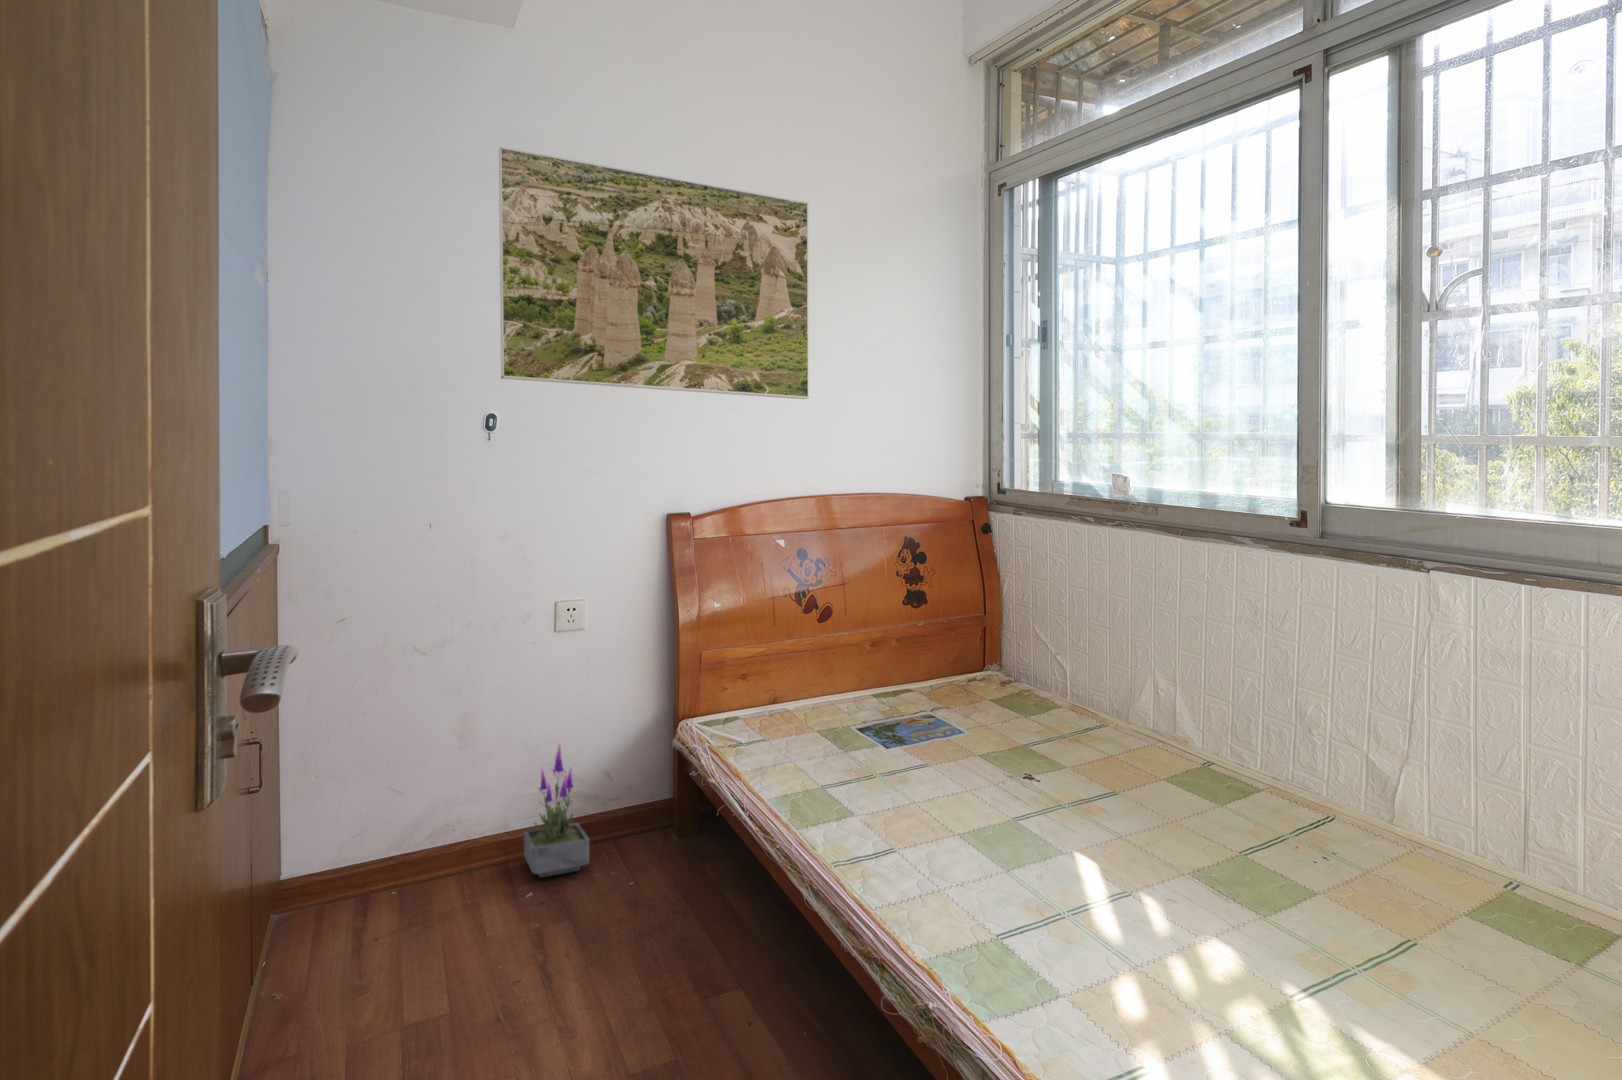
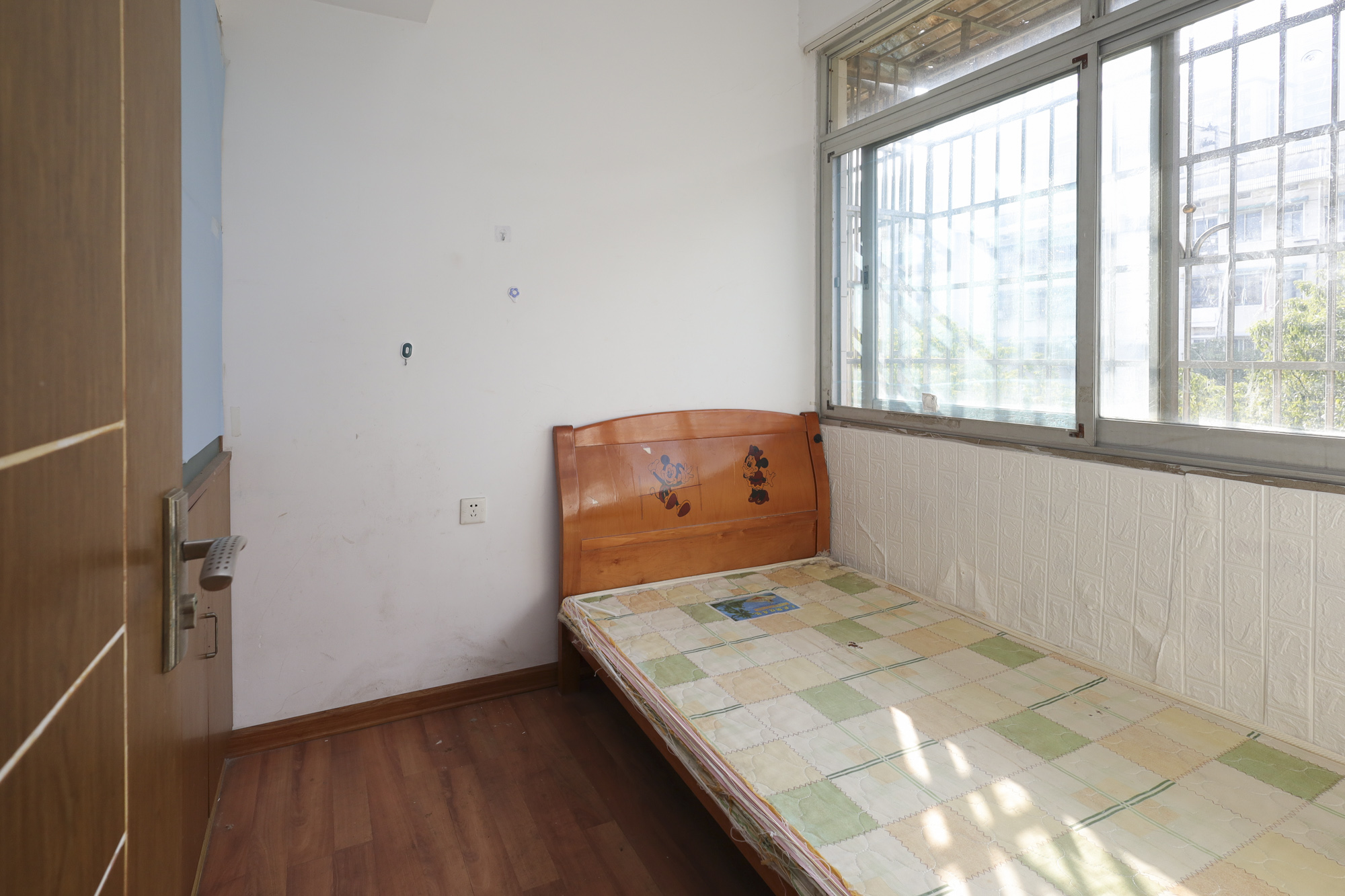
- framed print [498,146,809,400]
- potted plant [523,741,591,879]
